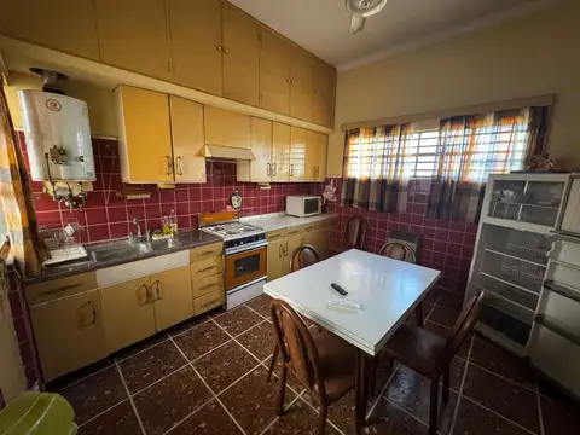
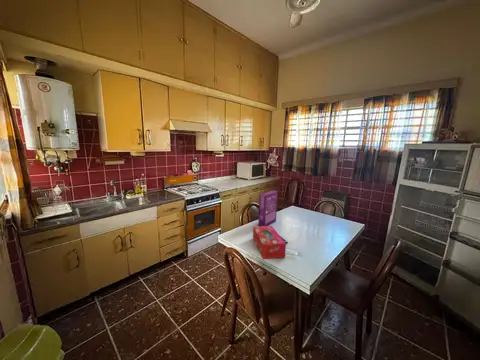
+ tissue box [252,225,287,260]
+ cereal box [257,190,279,226]
